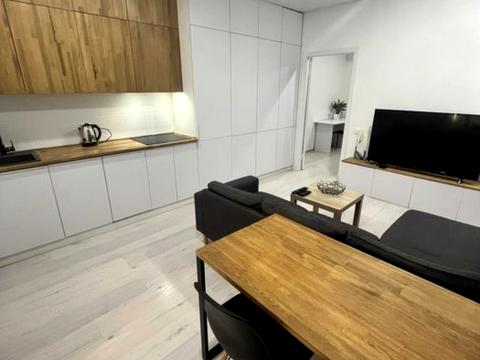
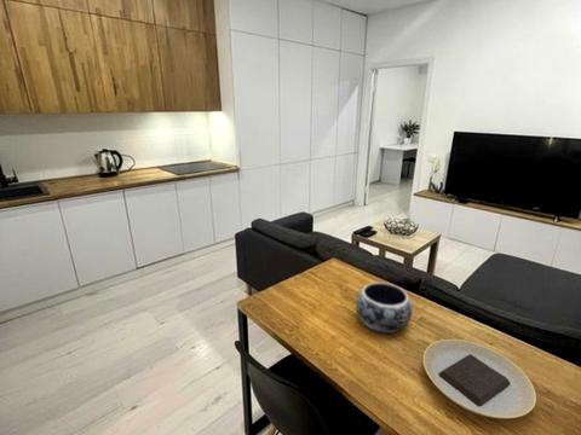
+ plate [422,338,537,419]
+ decorative bowl [355,282,413,335]
